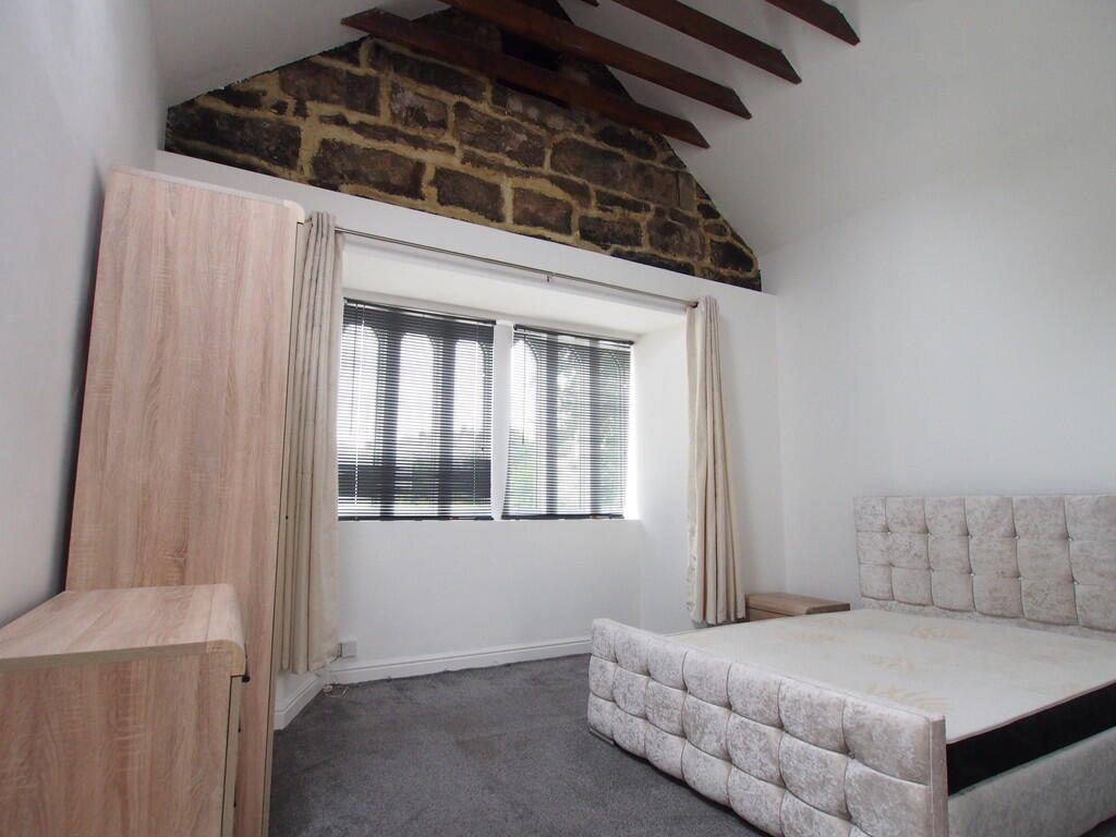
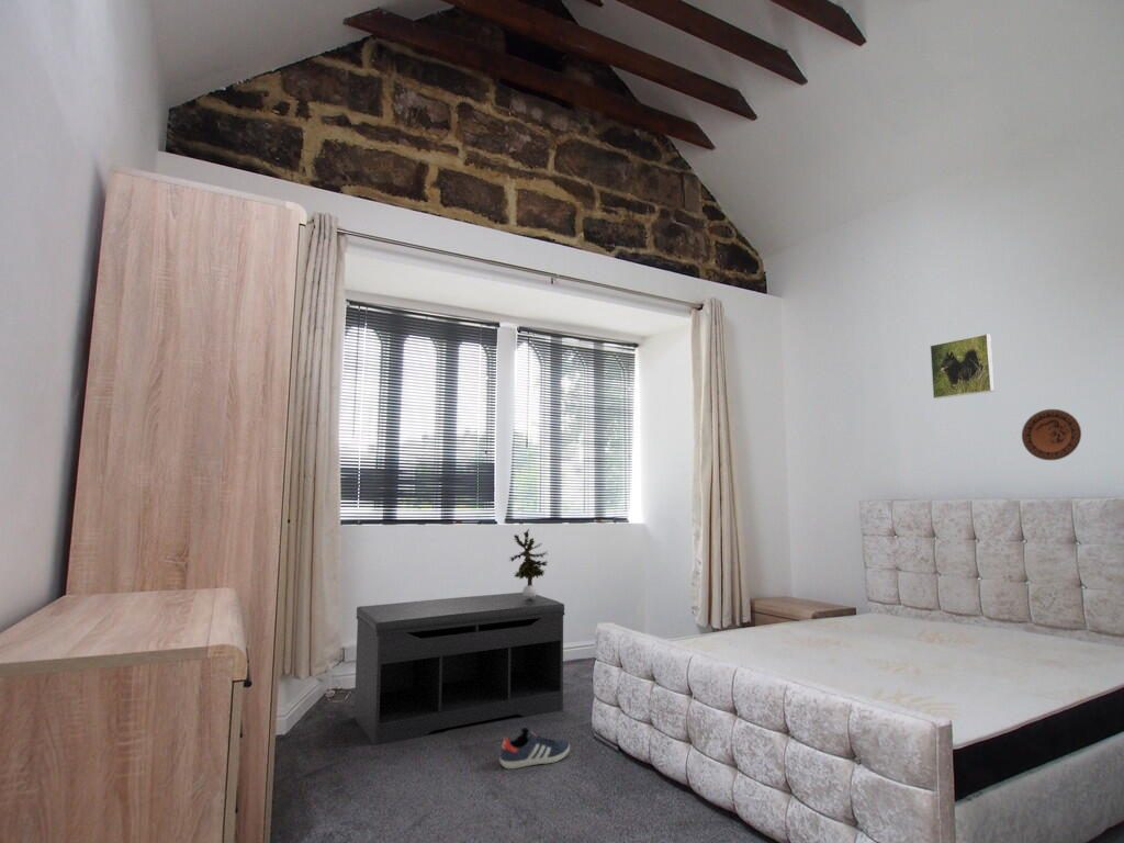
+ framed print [929,333,996,400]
+ bench [353,592,565,746]
+ decorative plate [1021,408,1082,461]
+ sneaker [498,727,571,769]
+ potted plant [508,528,549,599]
